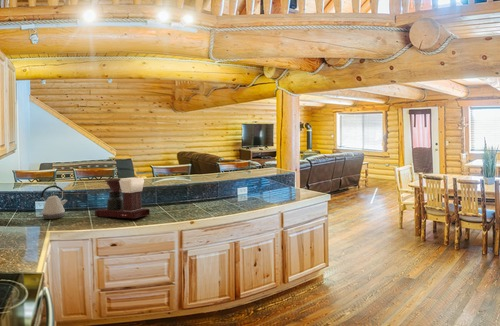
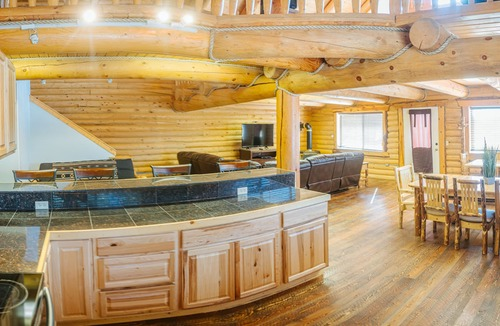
- kettle [39,185,68,220]
- coffee maker [94,176,151,220]
